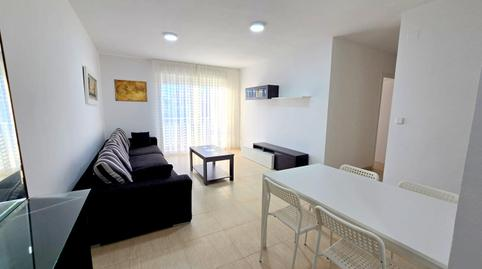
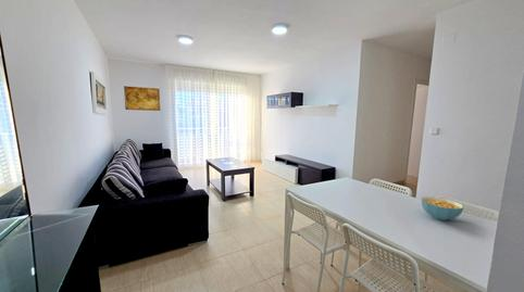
+ cereal bowl [421,195,464,221]
